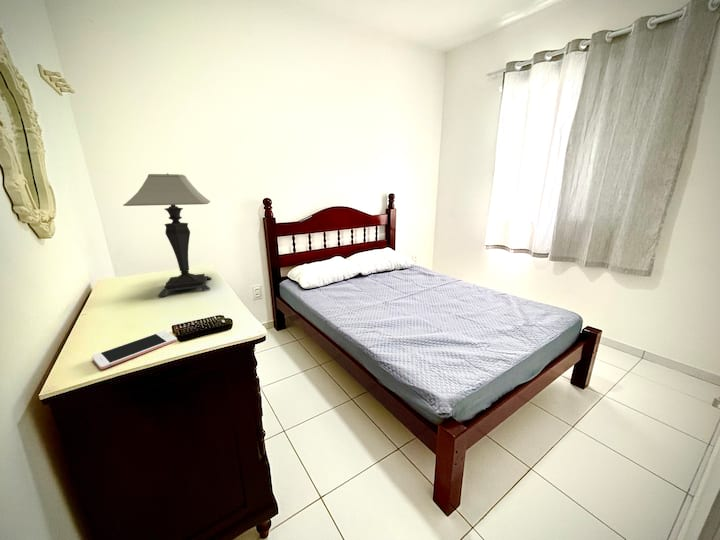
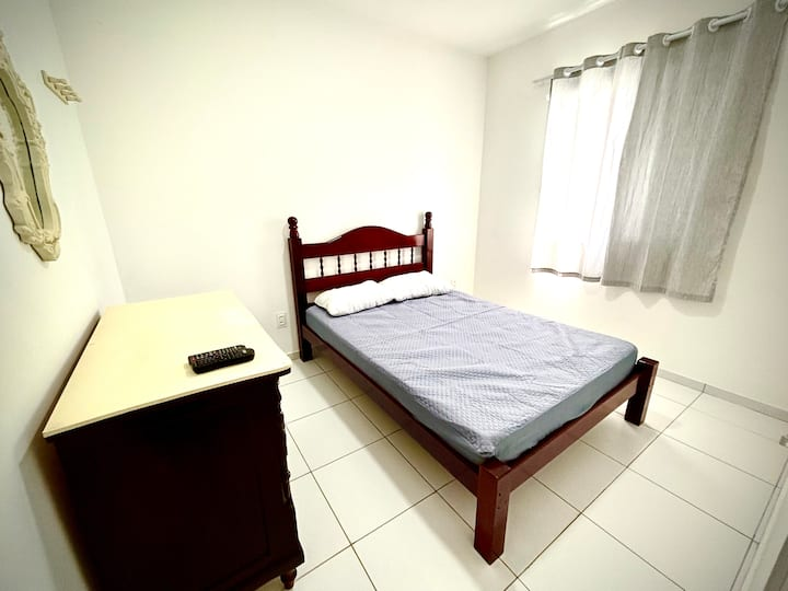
- cell phone [91,330,178,370]
- table lamp [122,173,213,298]
